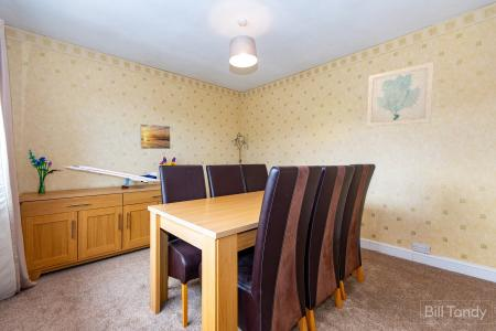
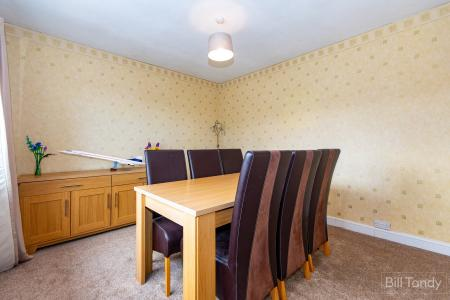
- wall art [366,61,435,128]
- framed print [139,122,172,150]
